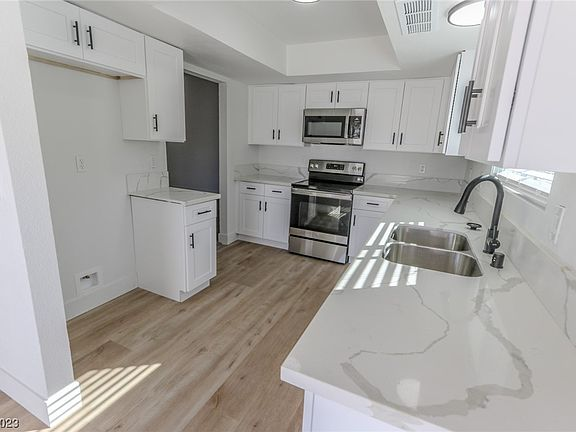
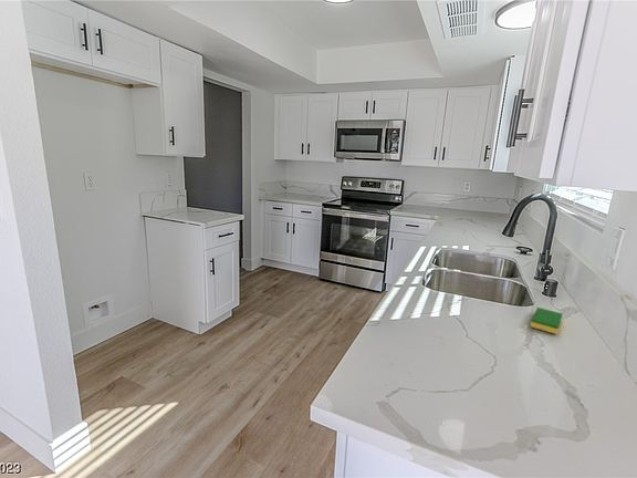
+ dish sponge [529,306,564,335]
